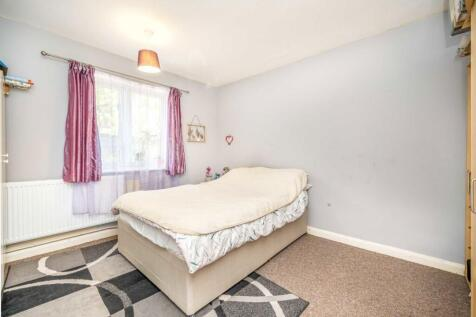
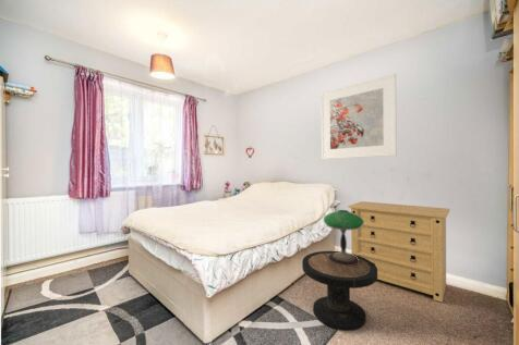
+ dresser [347,200,450,304]
+ side table [301,250,378,332]
+ table lamp [323,209,364,266]
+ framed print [319,73,398,160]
